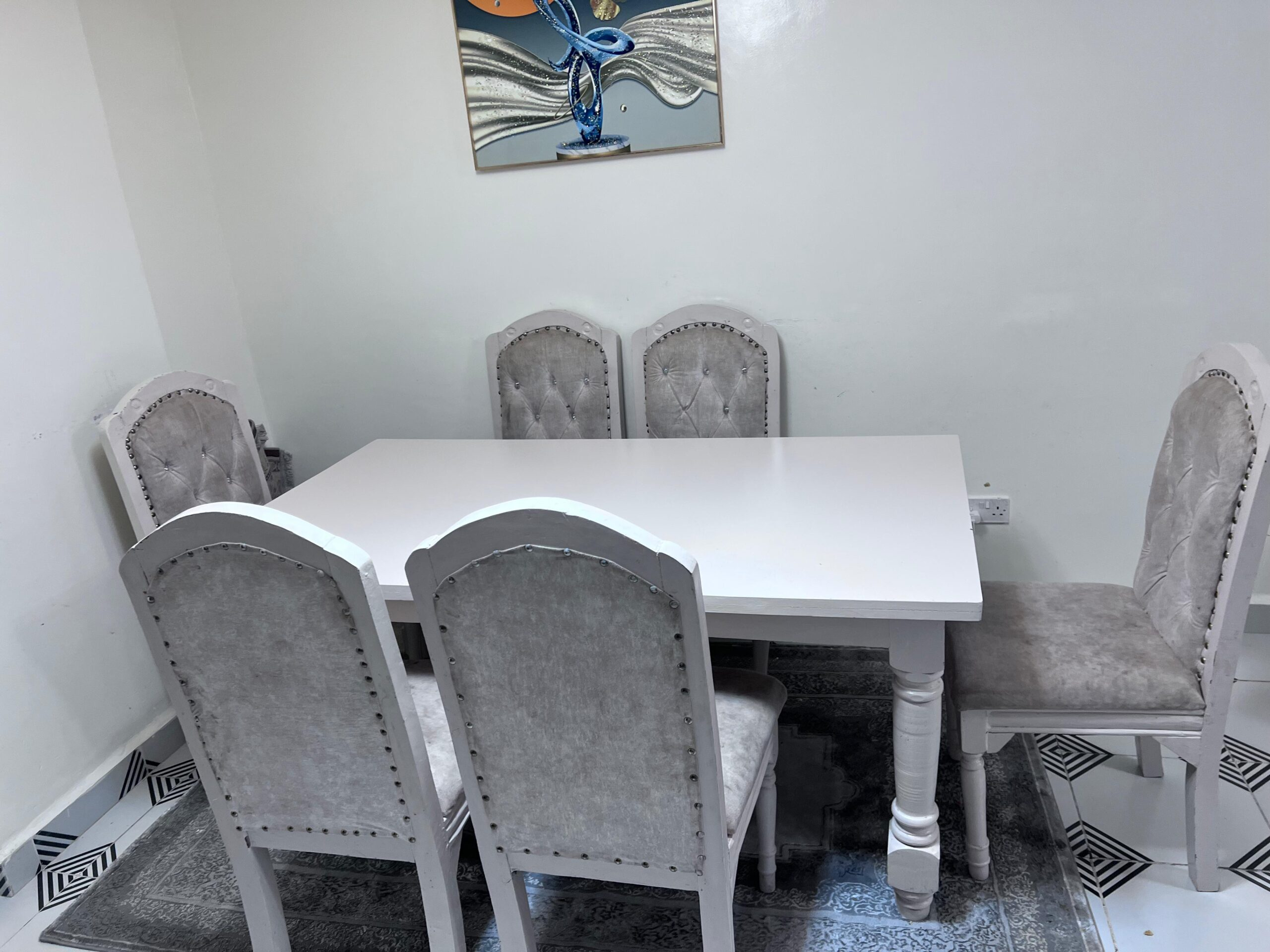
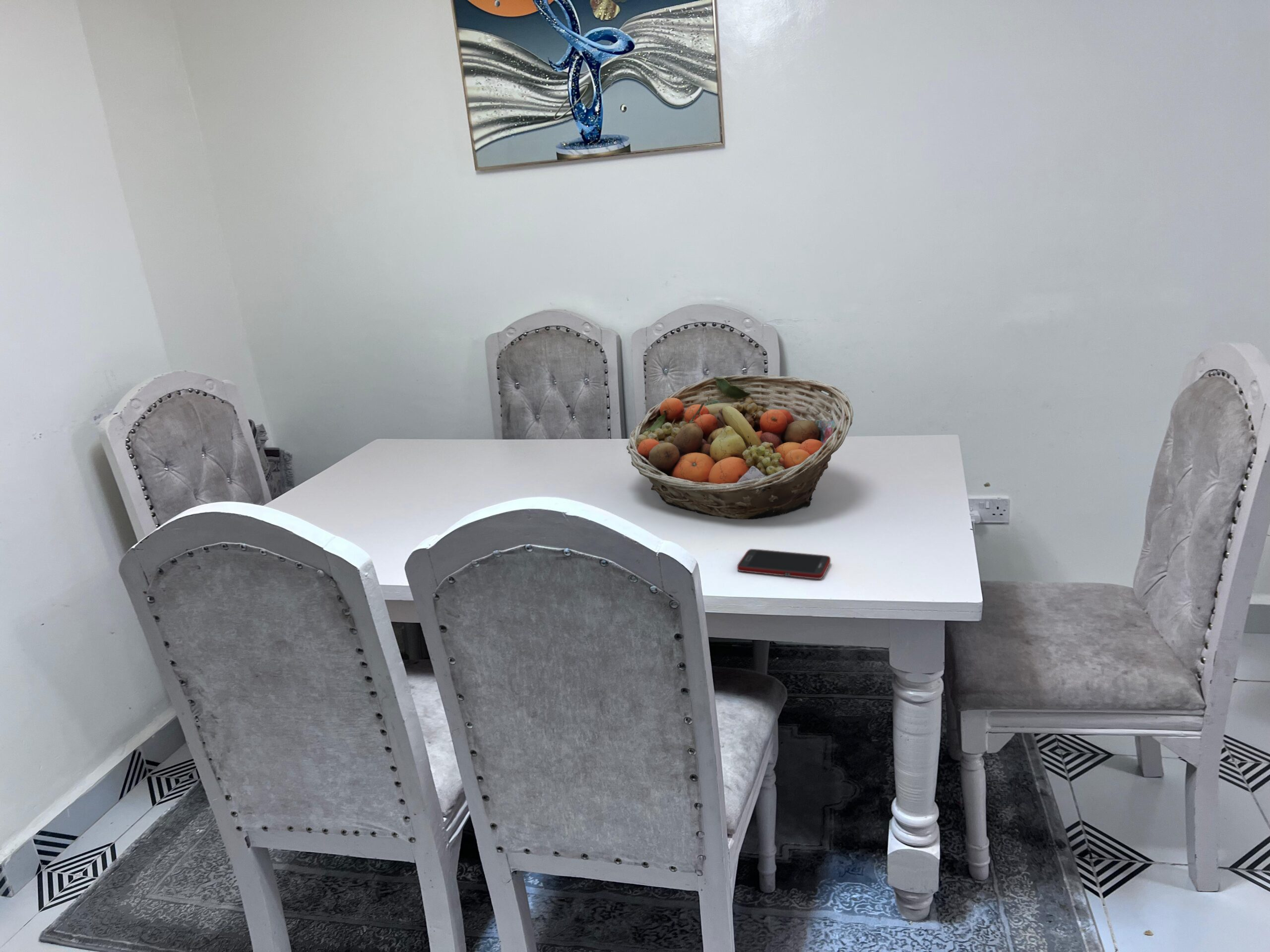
+ fruit basket [626,374,854,520]
+ cell phone [737,548,831,580]
